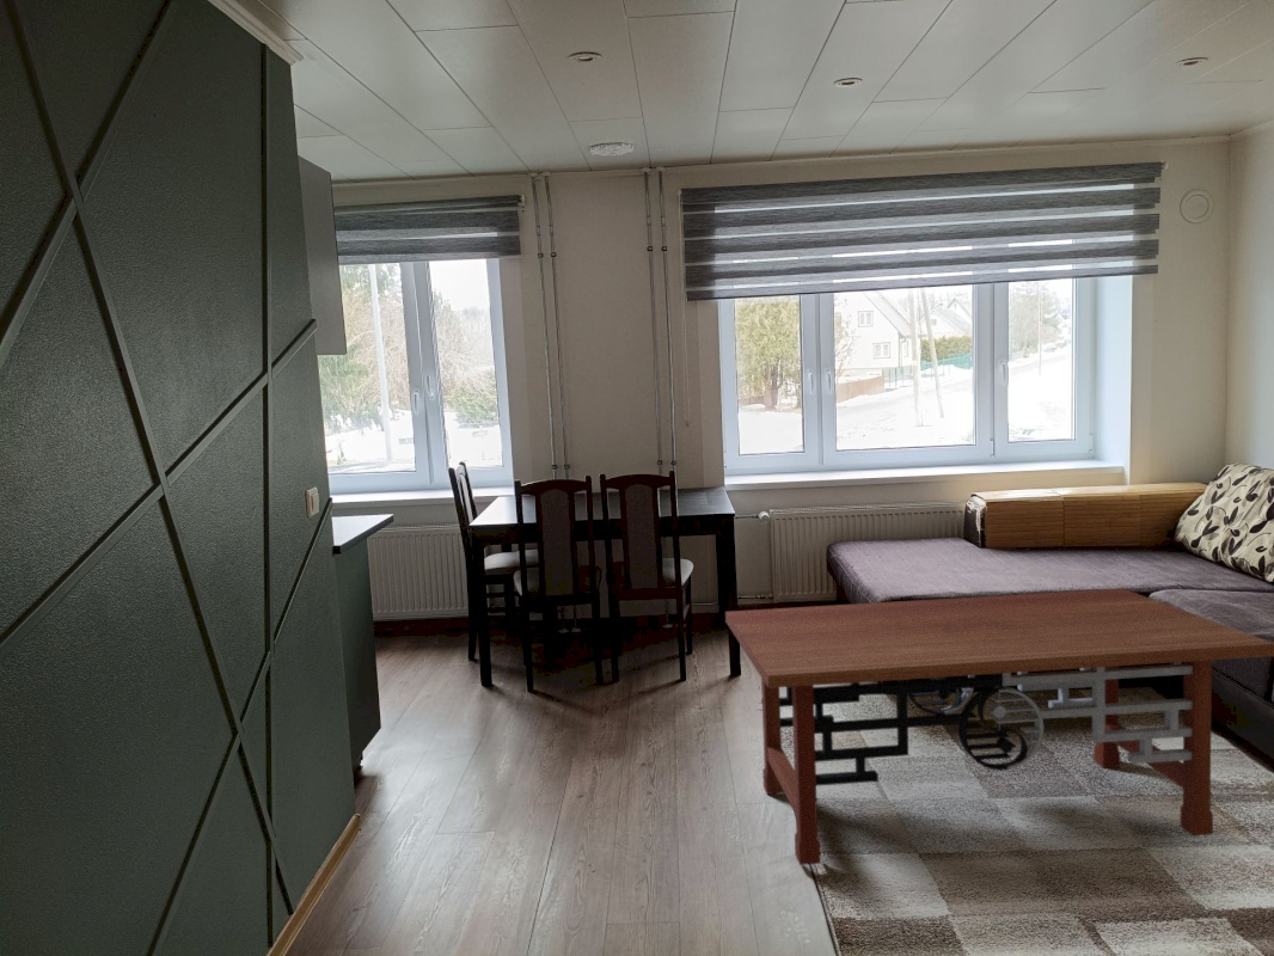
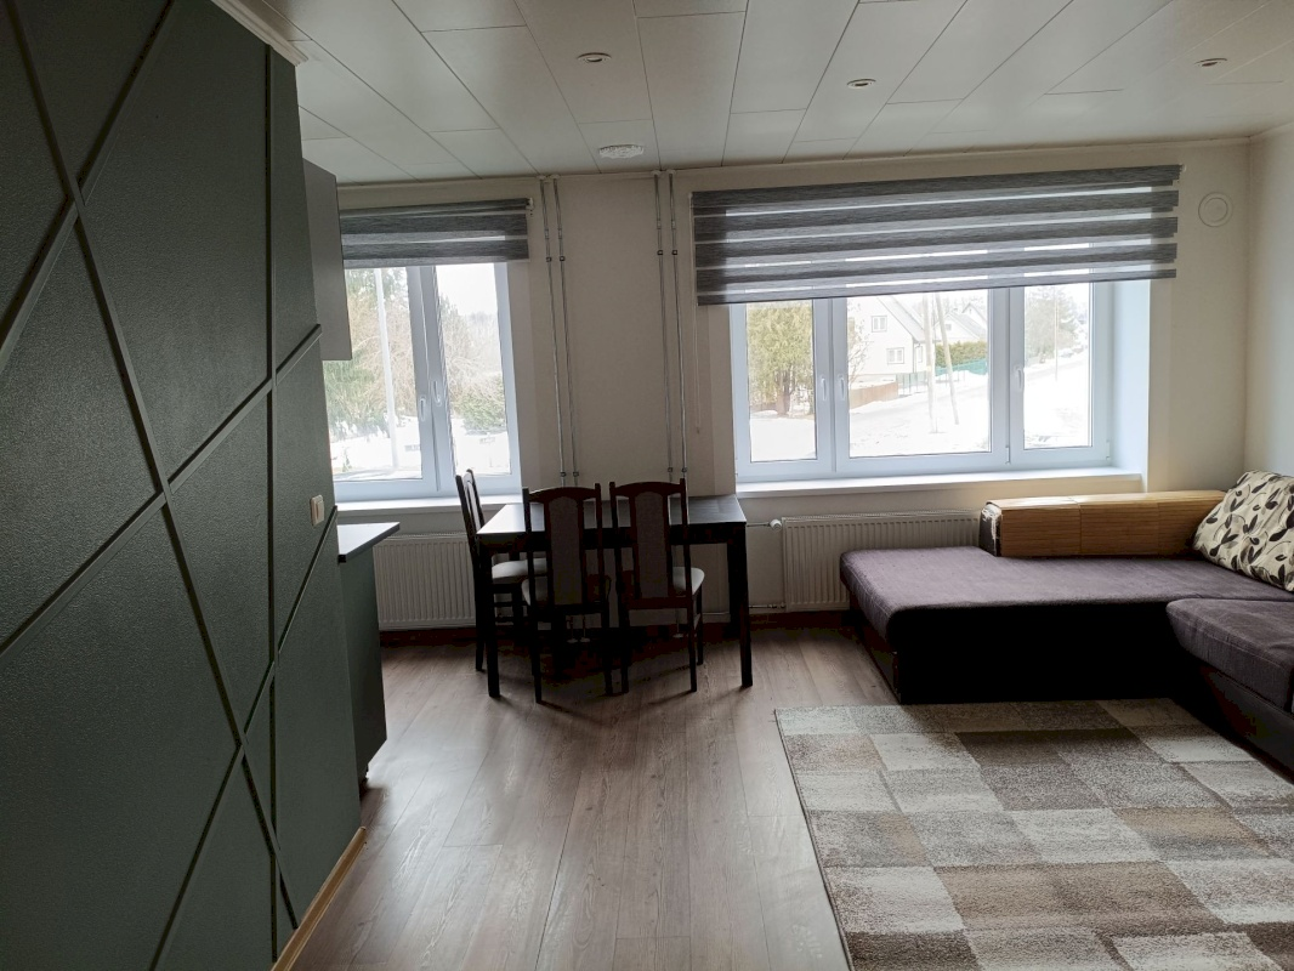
- coffee table [724,587,1274,866]
